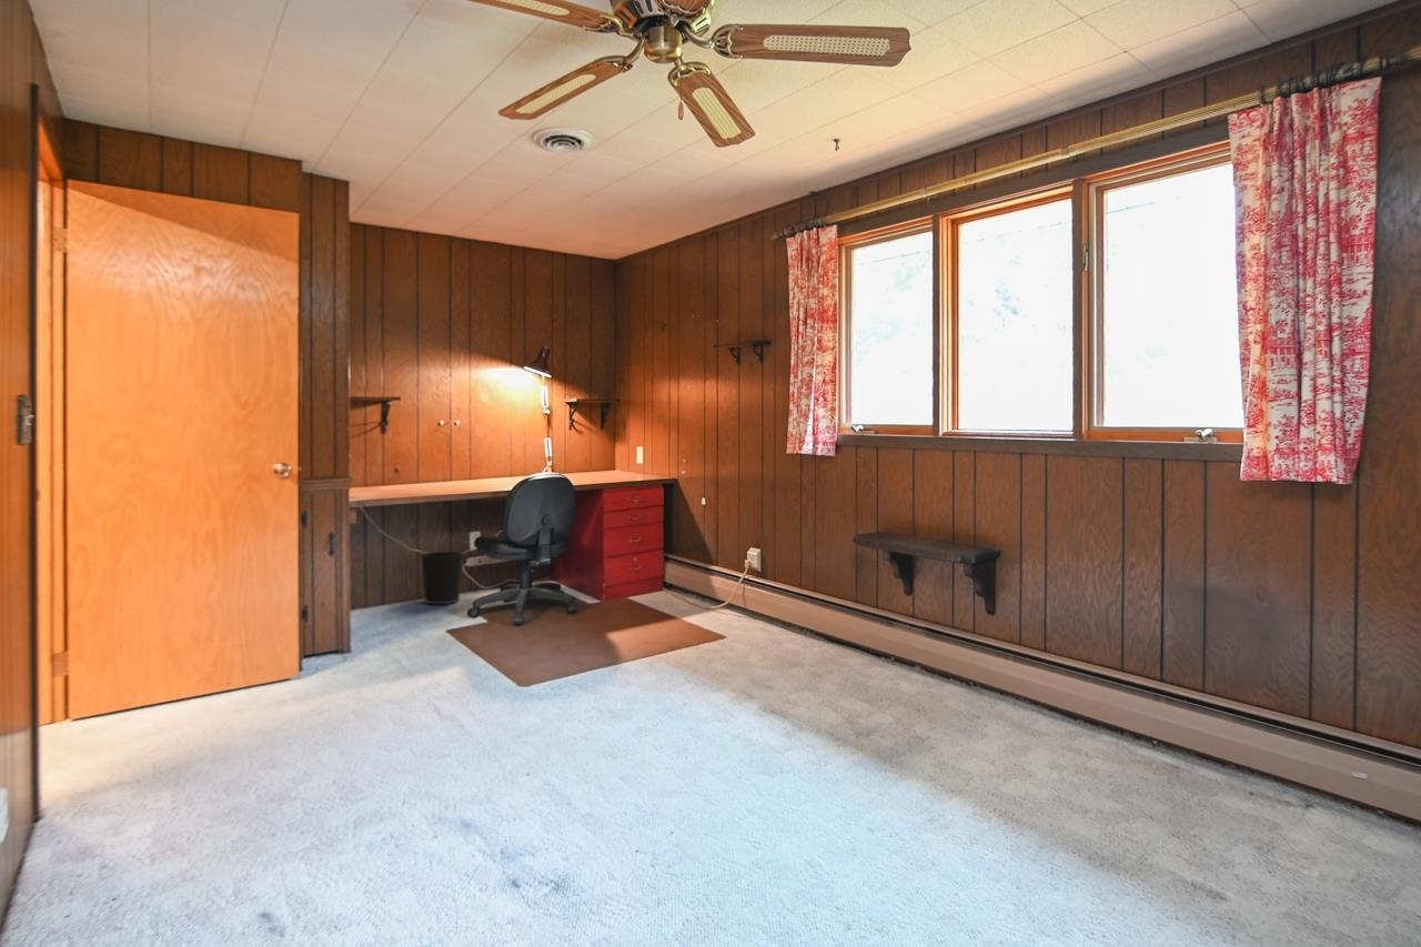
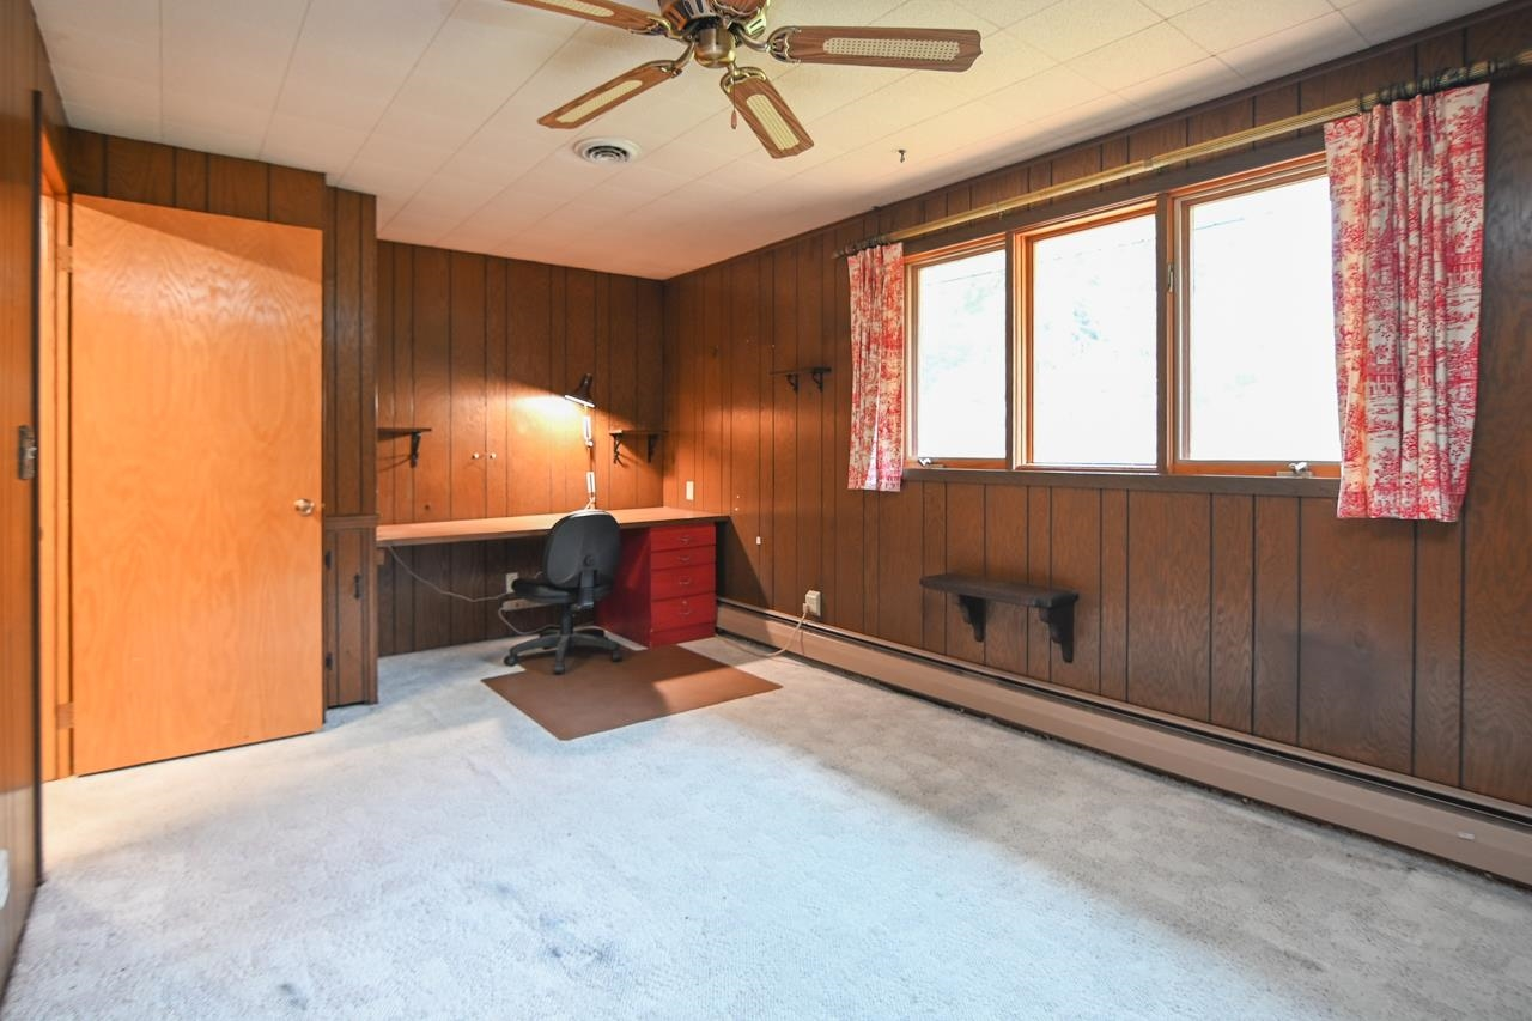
- wastebasket [419,551,465,605]
